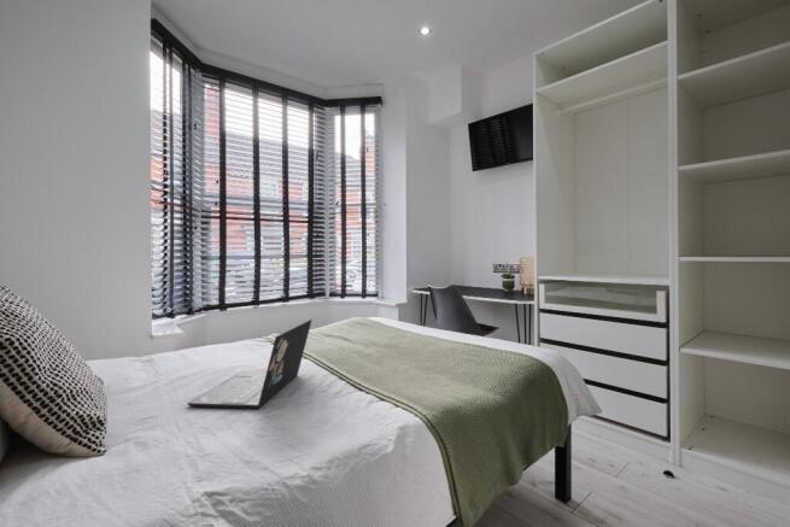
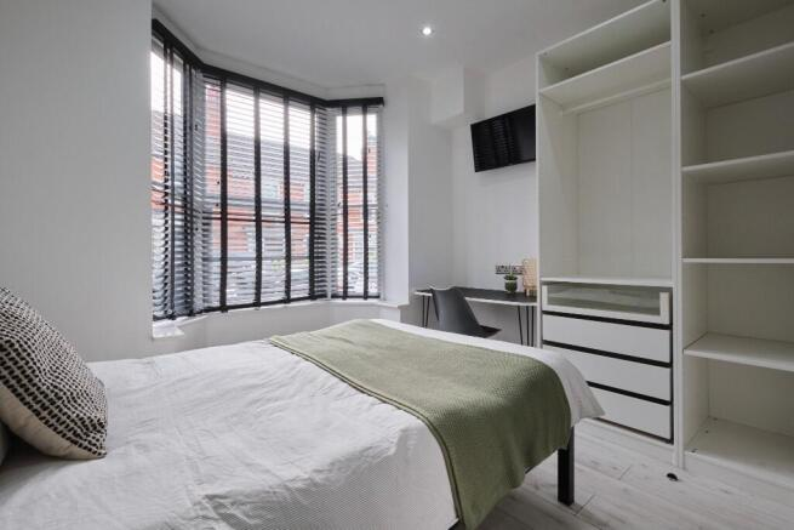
- laptop [186,318,314,410]
